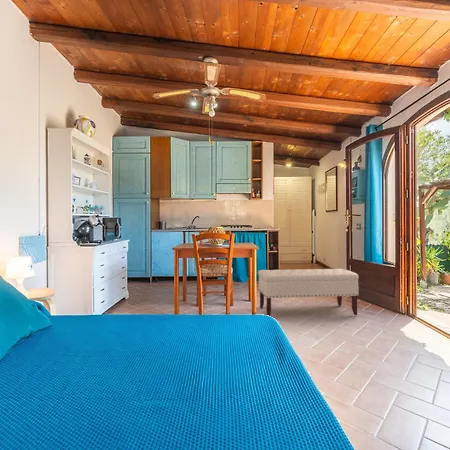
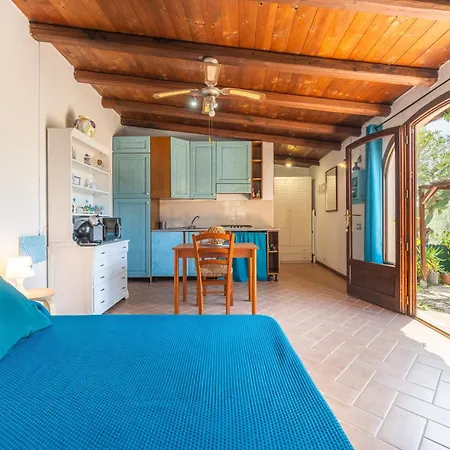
- bench [257,268,360,317]
